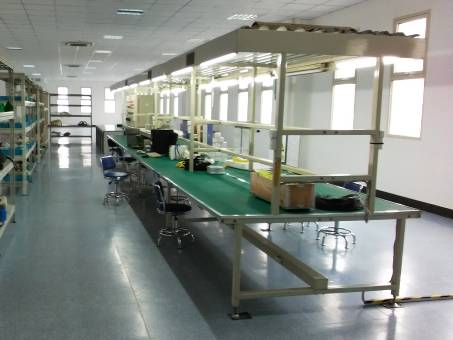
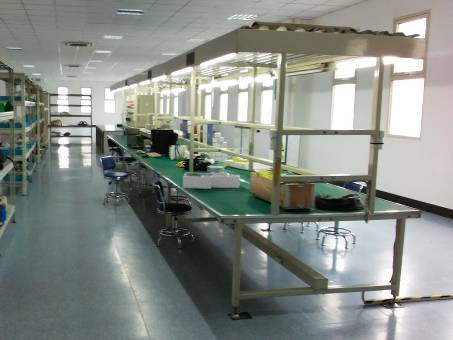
+ desk organizer [182,171,241,190]
